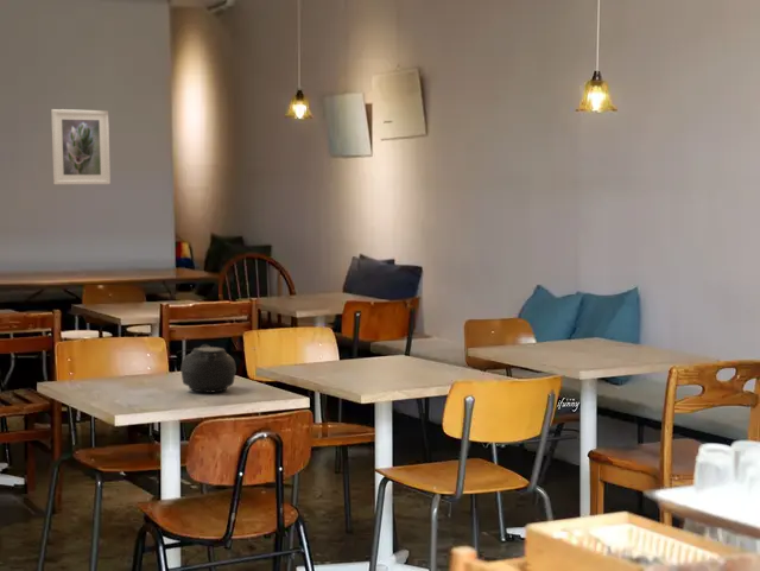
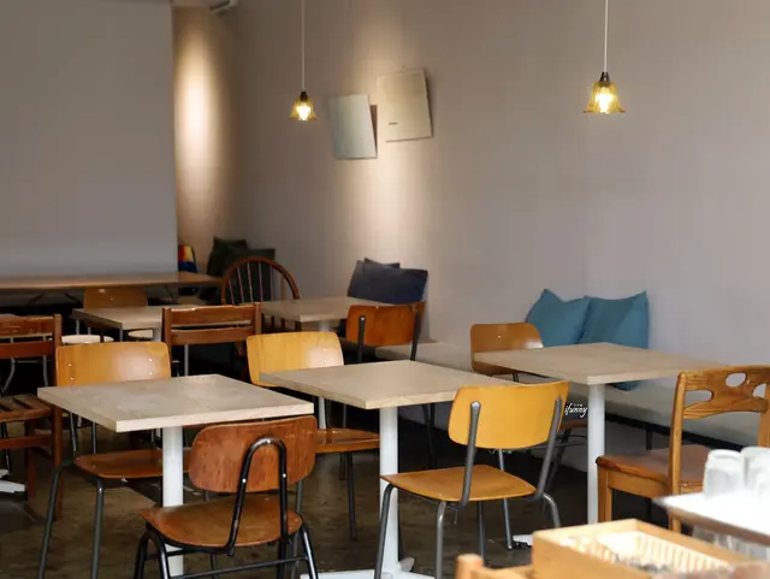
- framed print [50,108,112,185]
- teapot [176,343,238,394]
